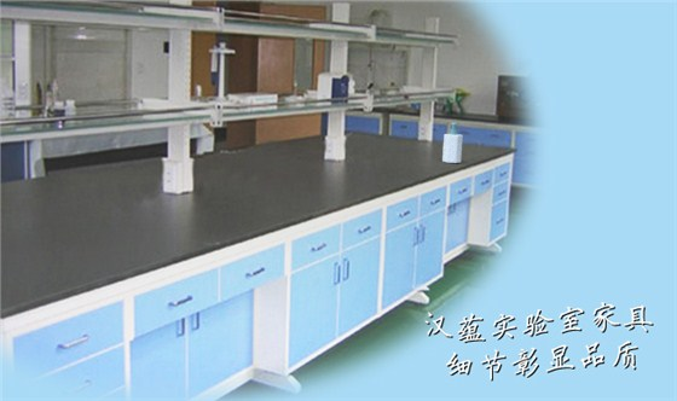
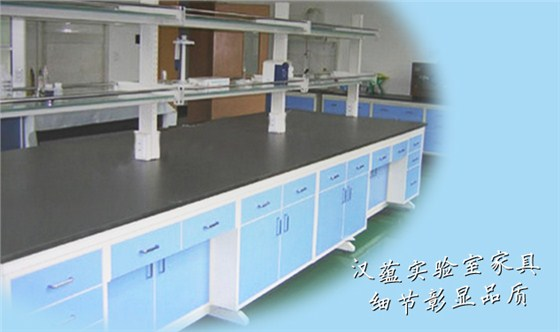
- soap bottle [441,122,464,164]
